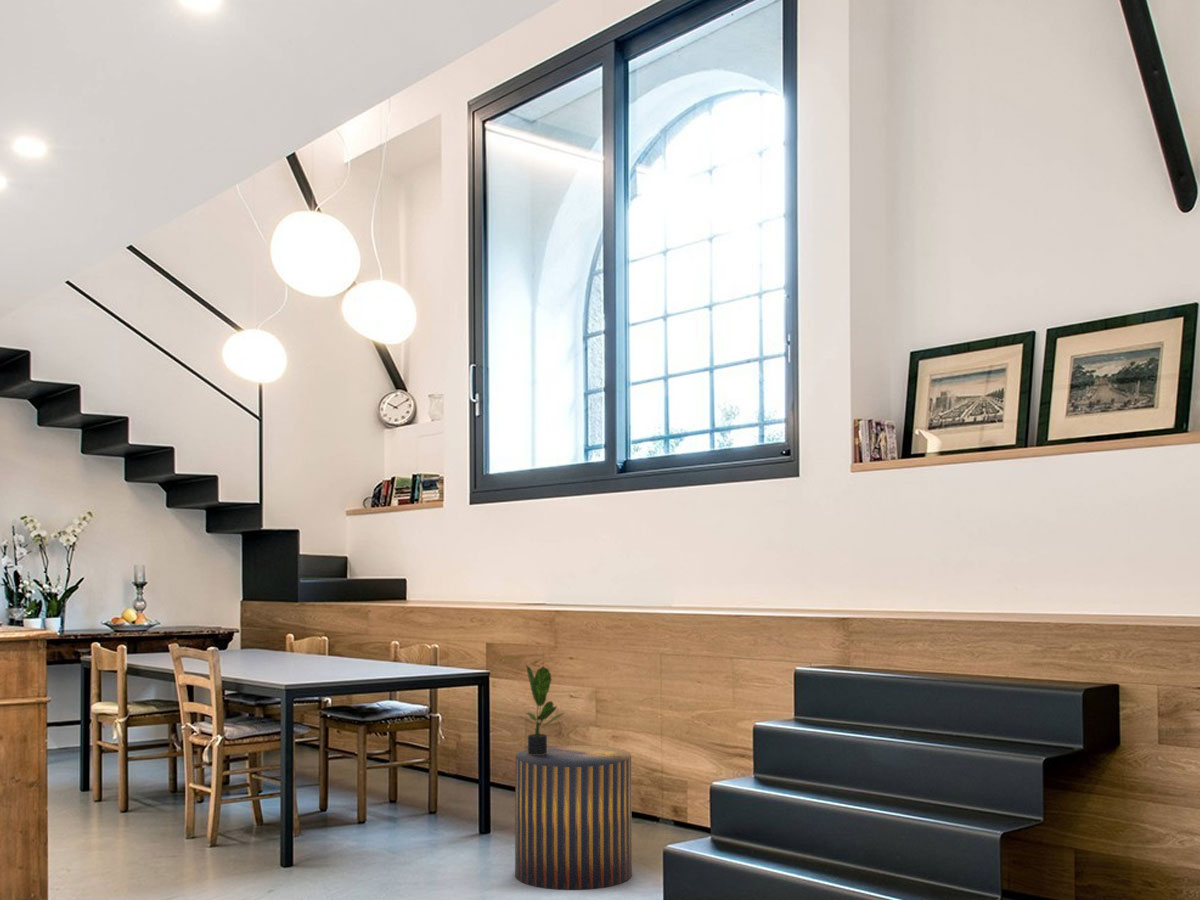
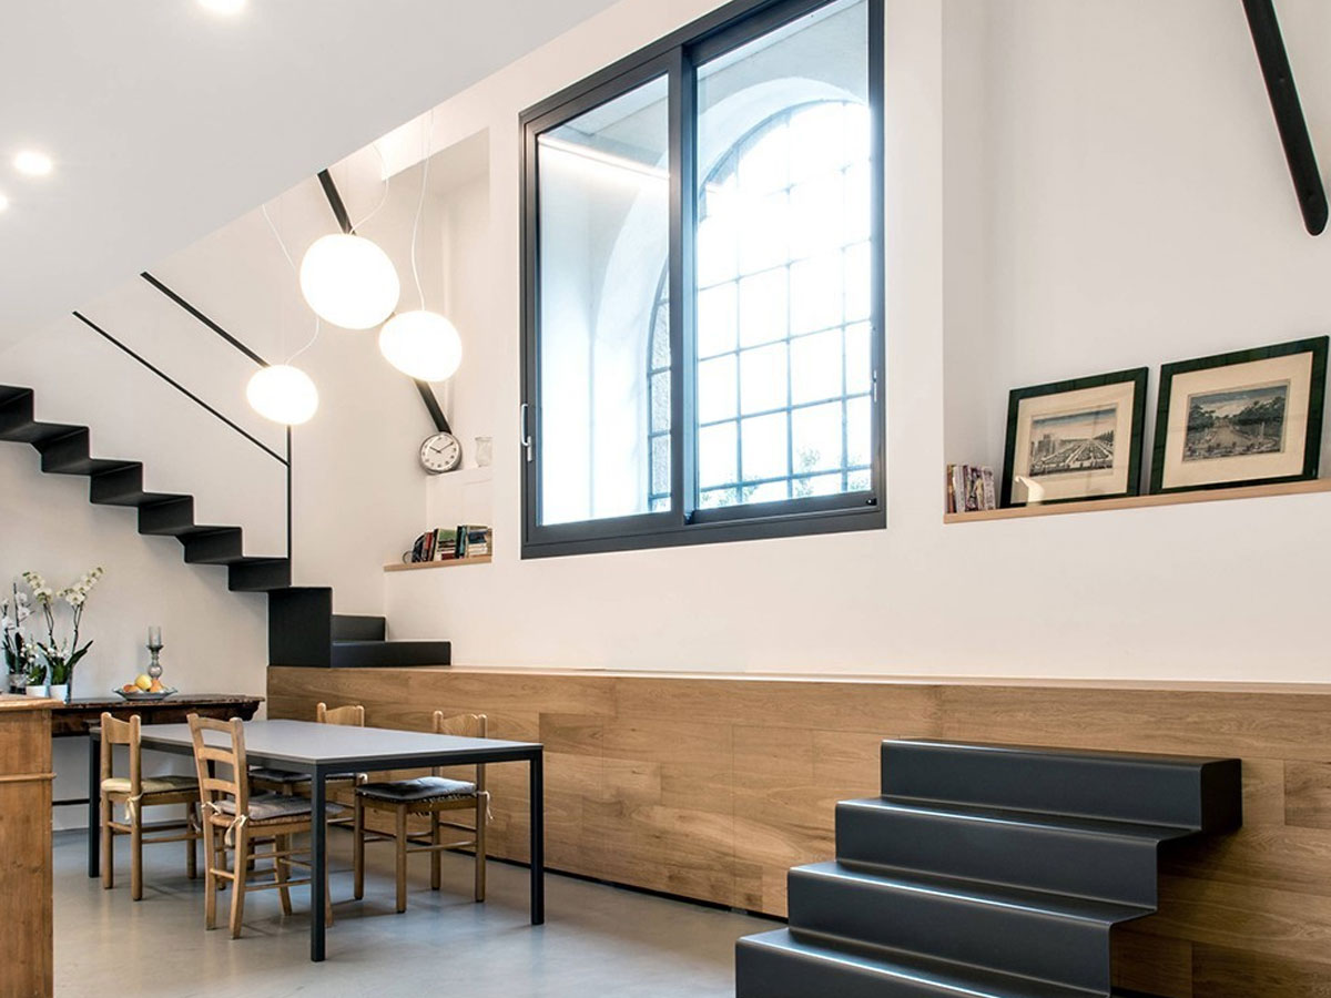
- stool [514,744,633,891]
- potted plant [520,663,565,755]
